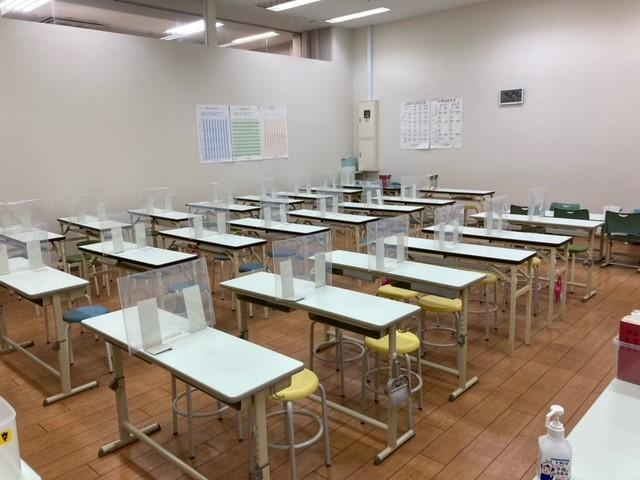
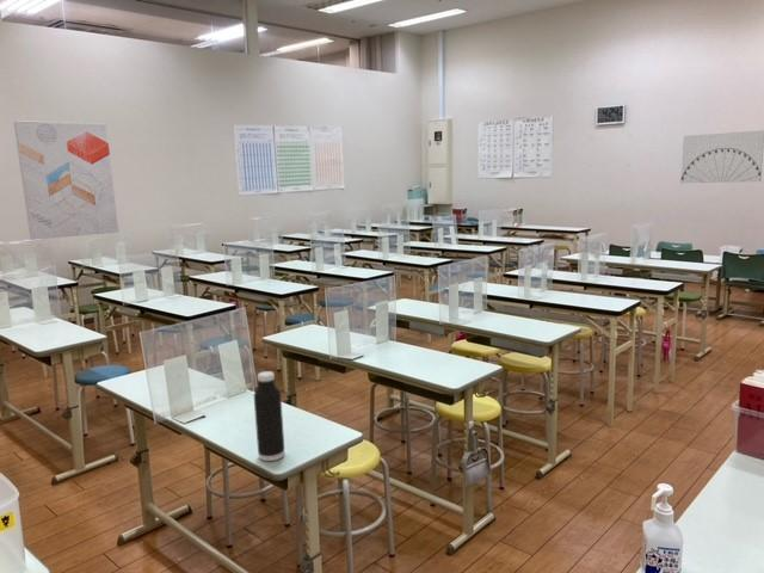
+ wall art [680,129,764,184]
+ water bottle [253,370,286,462]
+ wall art [13,119,119,241]
